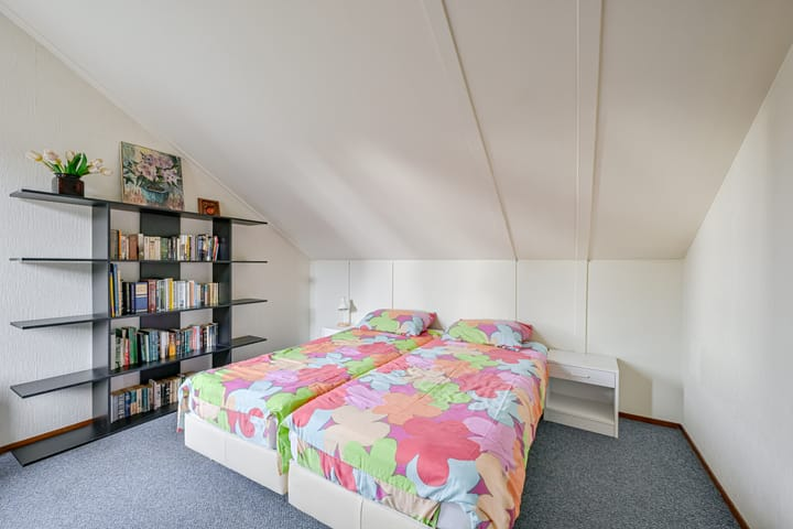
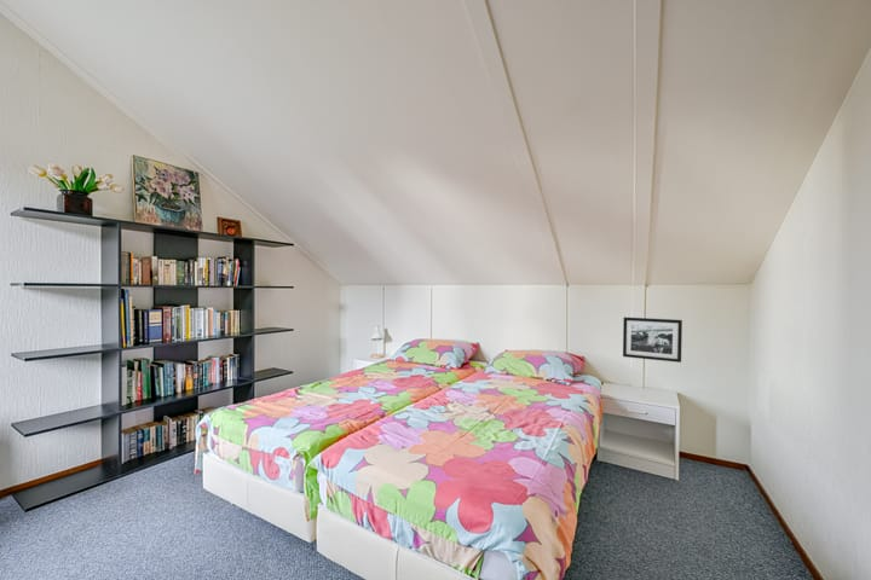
+ picture frame [622,317,683,364]
